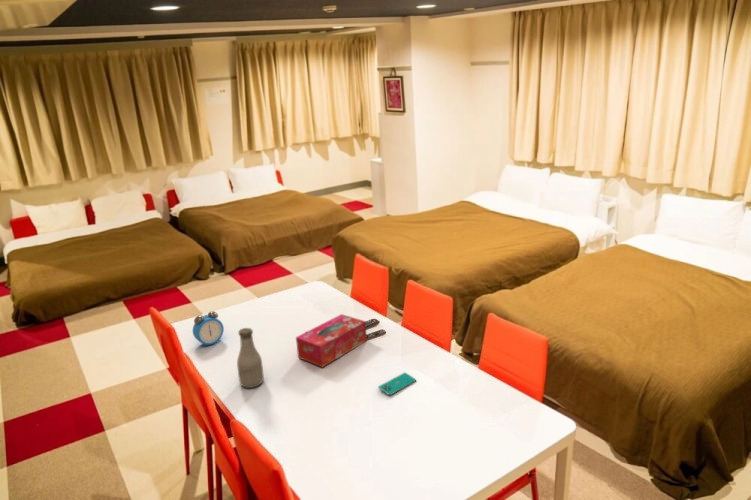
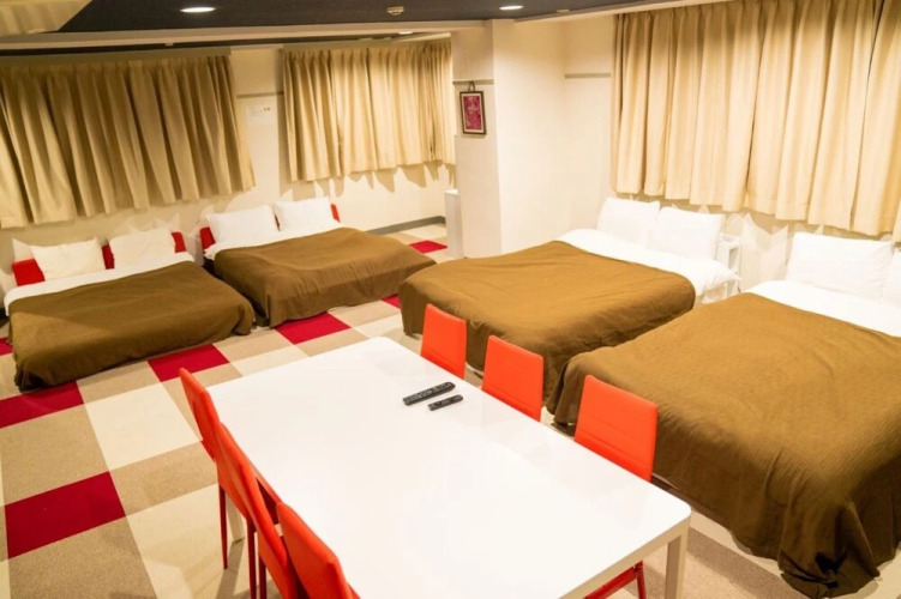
- smartphone [377,372,417,396]
- bottle [236,327,265,389]
- tissue box [295,313,368,368]
- alarm clock [192,310,225,348]
